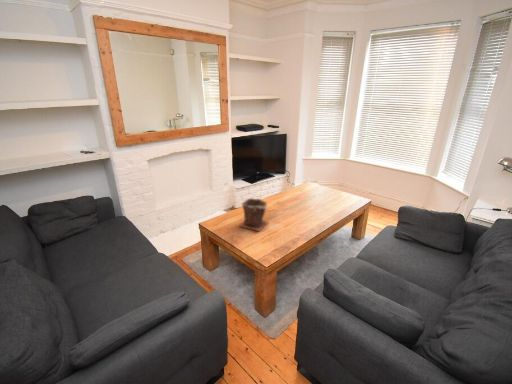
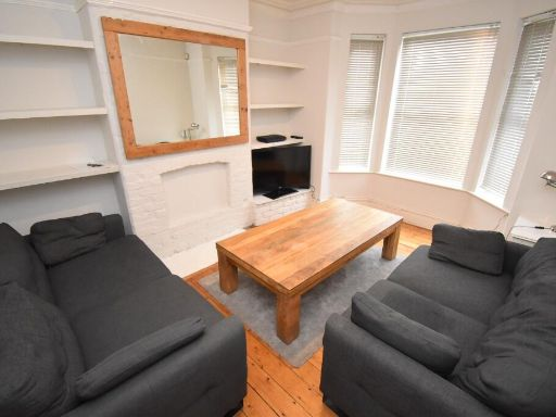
- plant pot [238,197,270,232]
